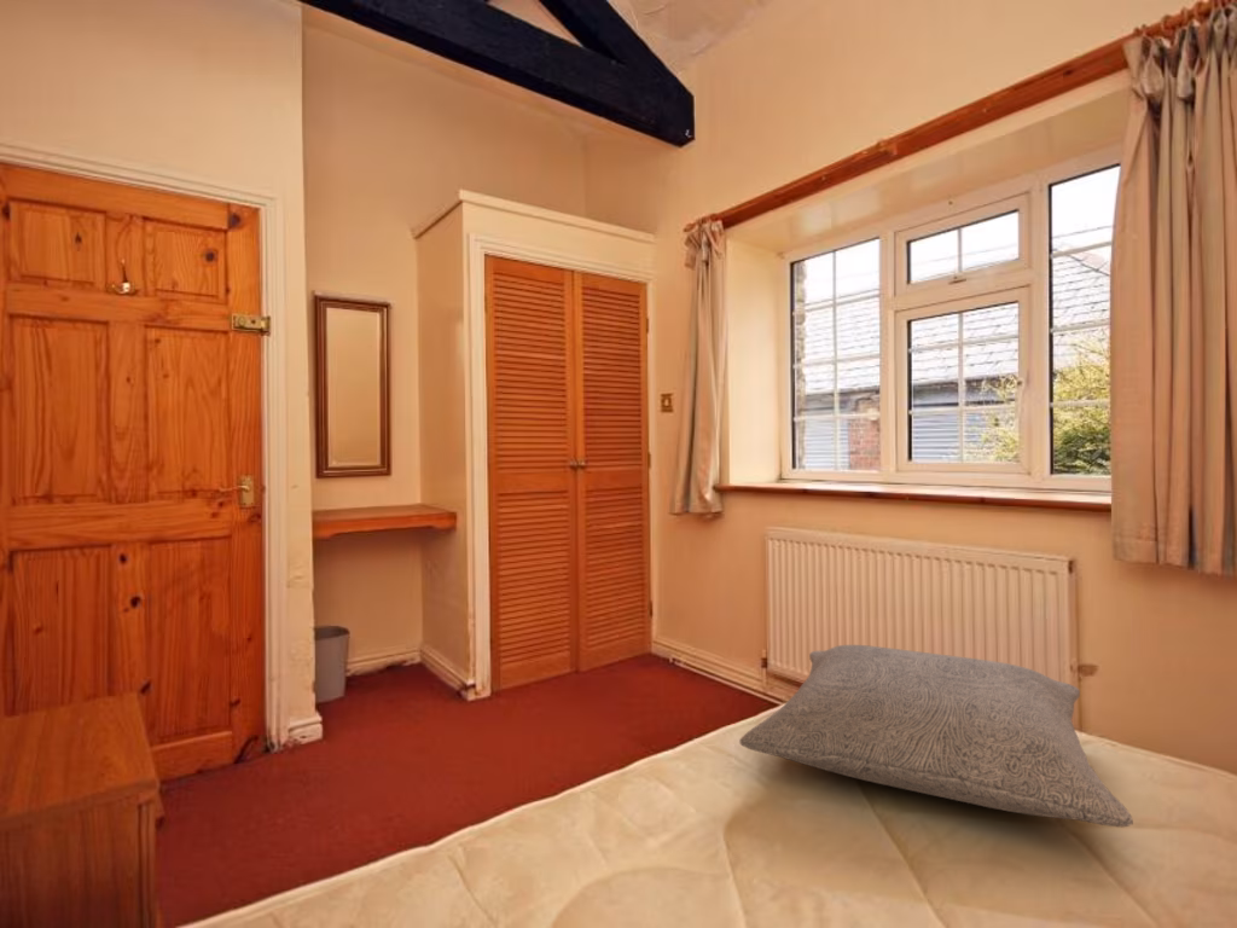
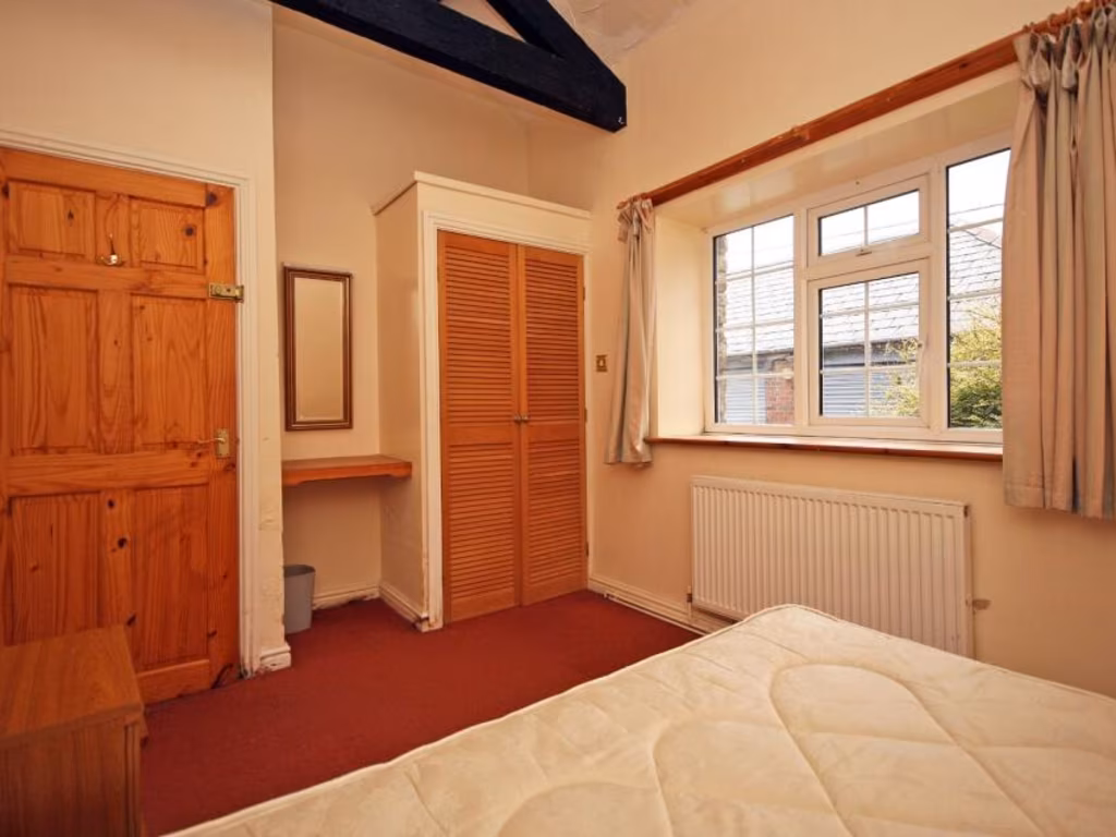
- pillow [738,644,1134,828]
